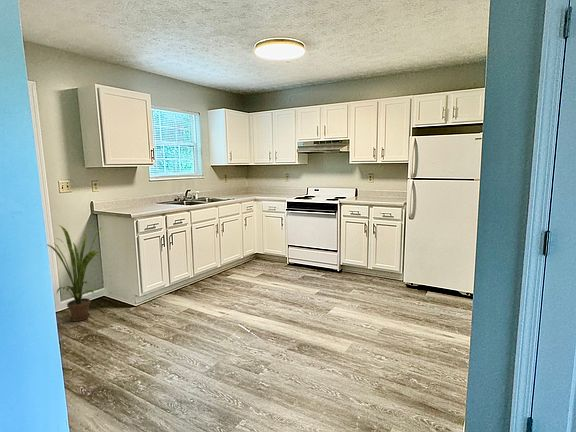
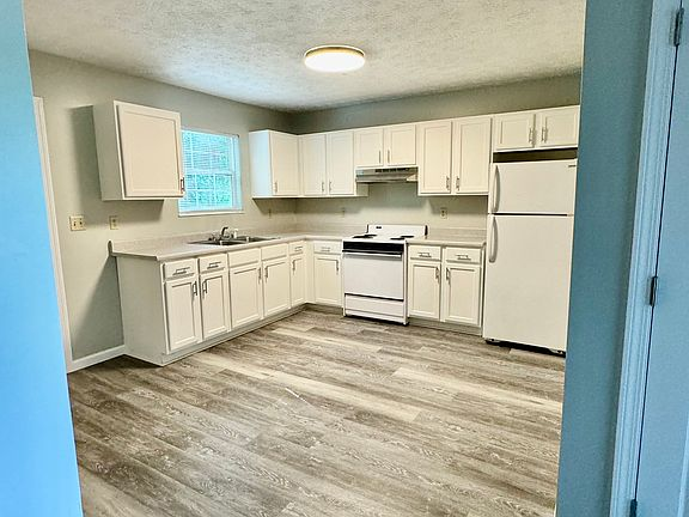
- house plant [47,224,102,322]
